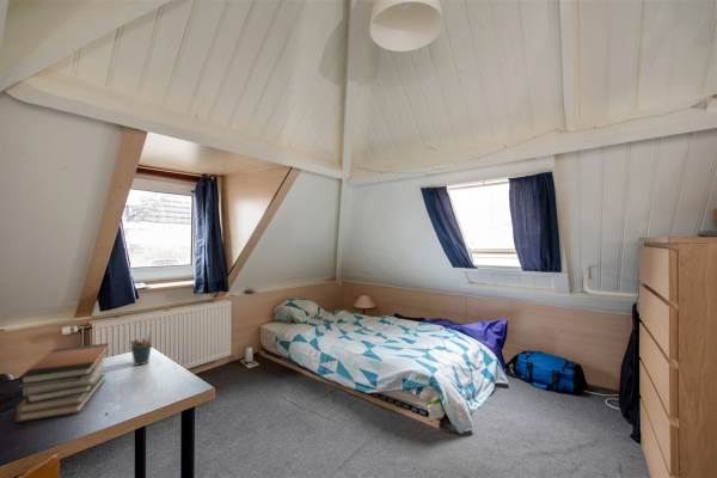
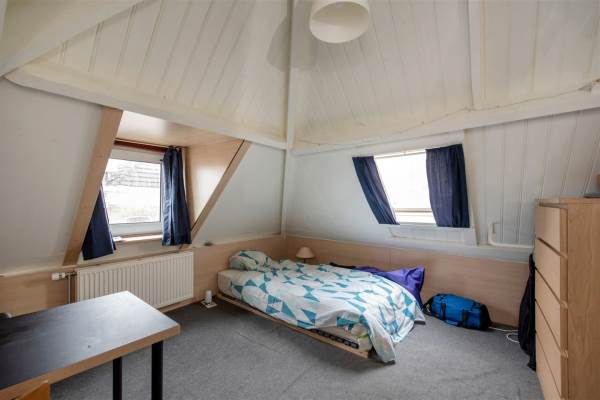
- book stack [14,342,110,423]
- pen holder [129,331,153,366]
